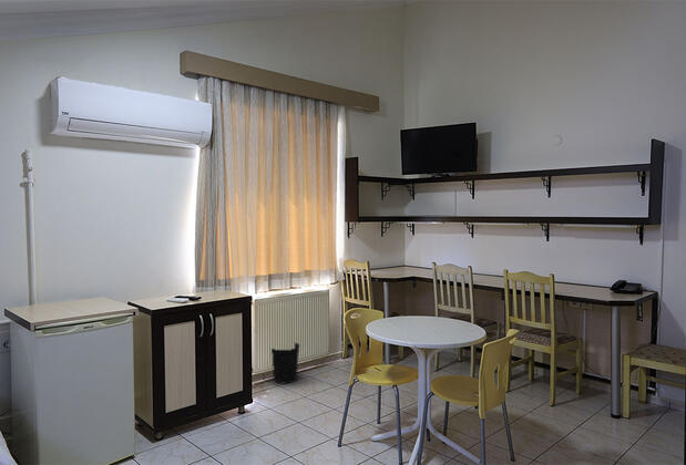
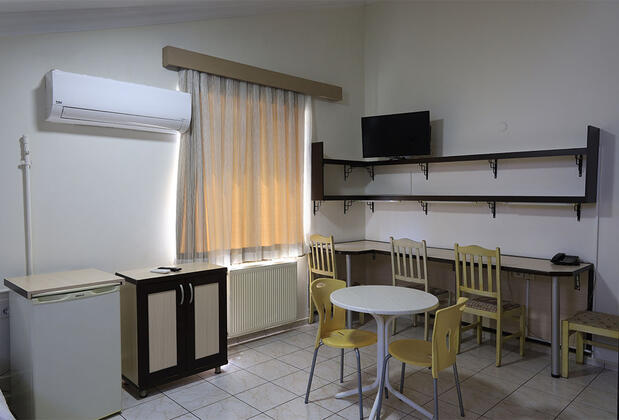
- wastebasket [270,341,300,385]
